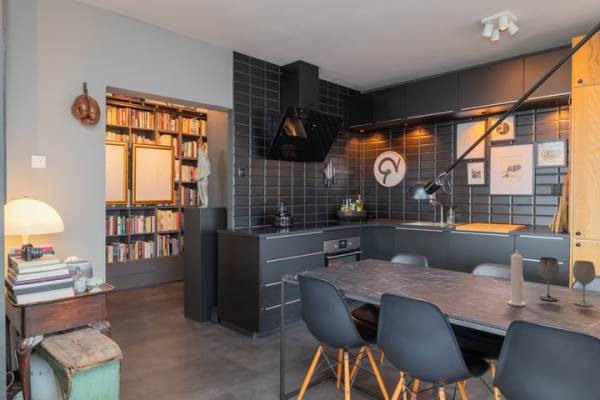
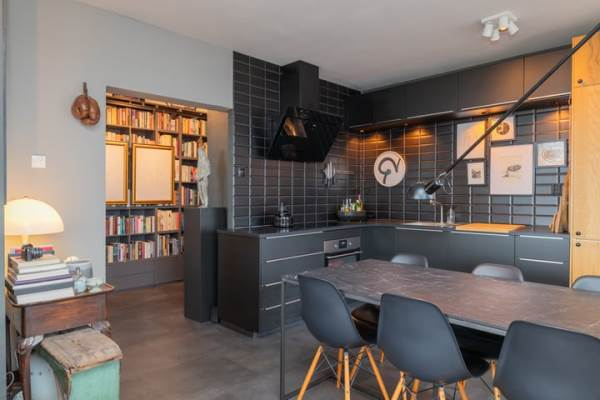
- candle [507,248,527,307]
- wineglass [537,256,597,307]
